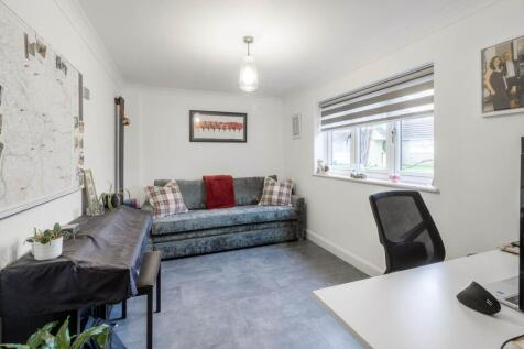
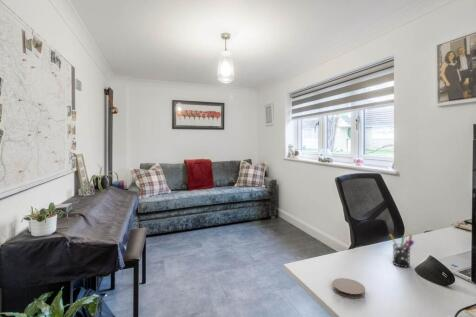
+ coaster [332,277,366,299]
+ pen holder [389,233,415,268]
